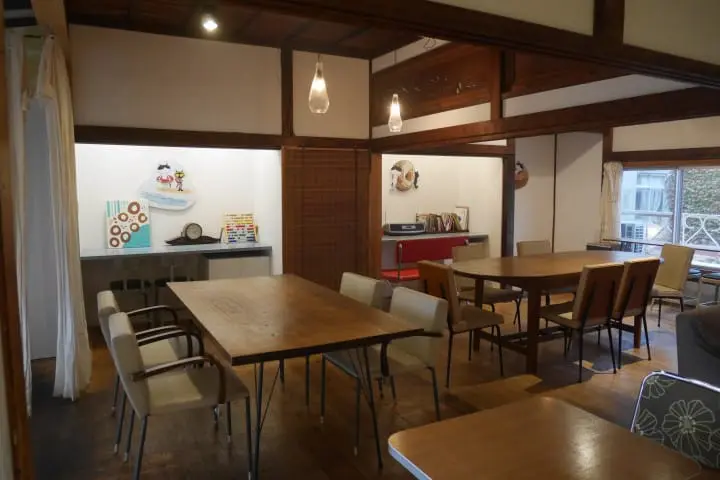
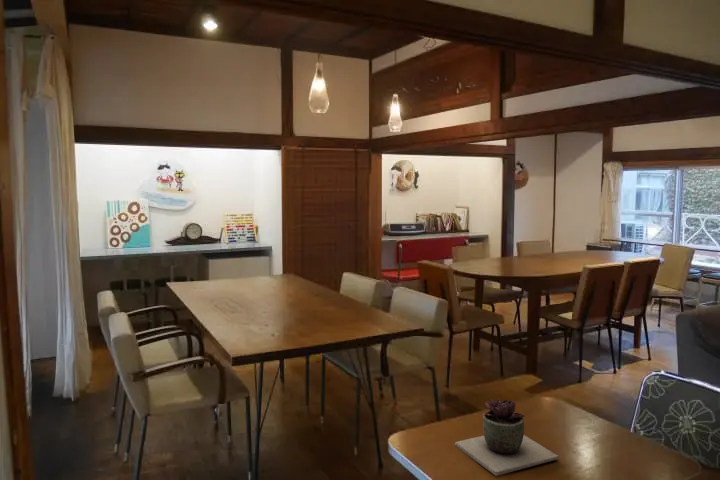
+ succulent plant [454,397,560,477]
